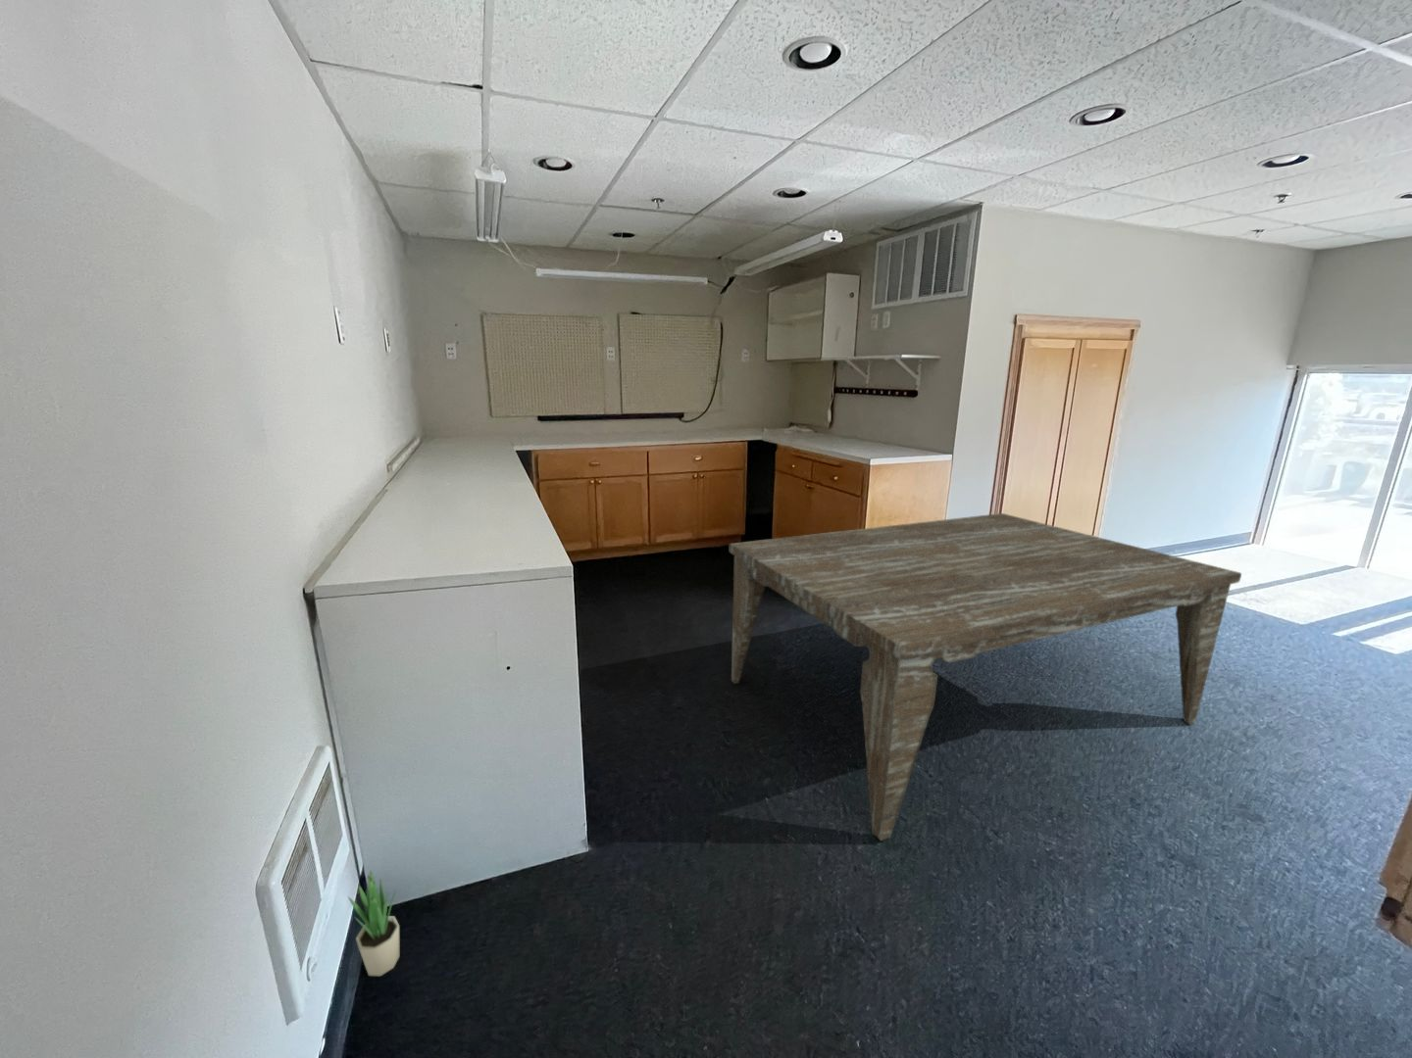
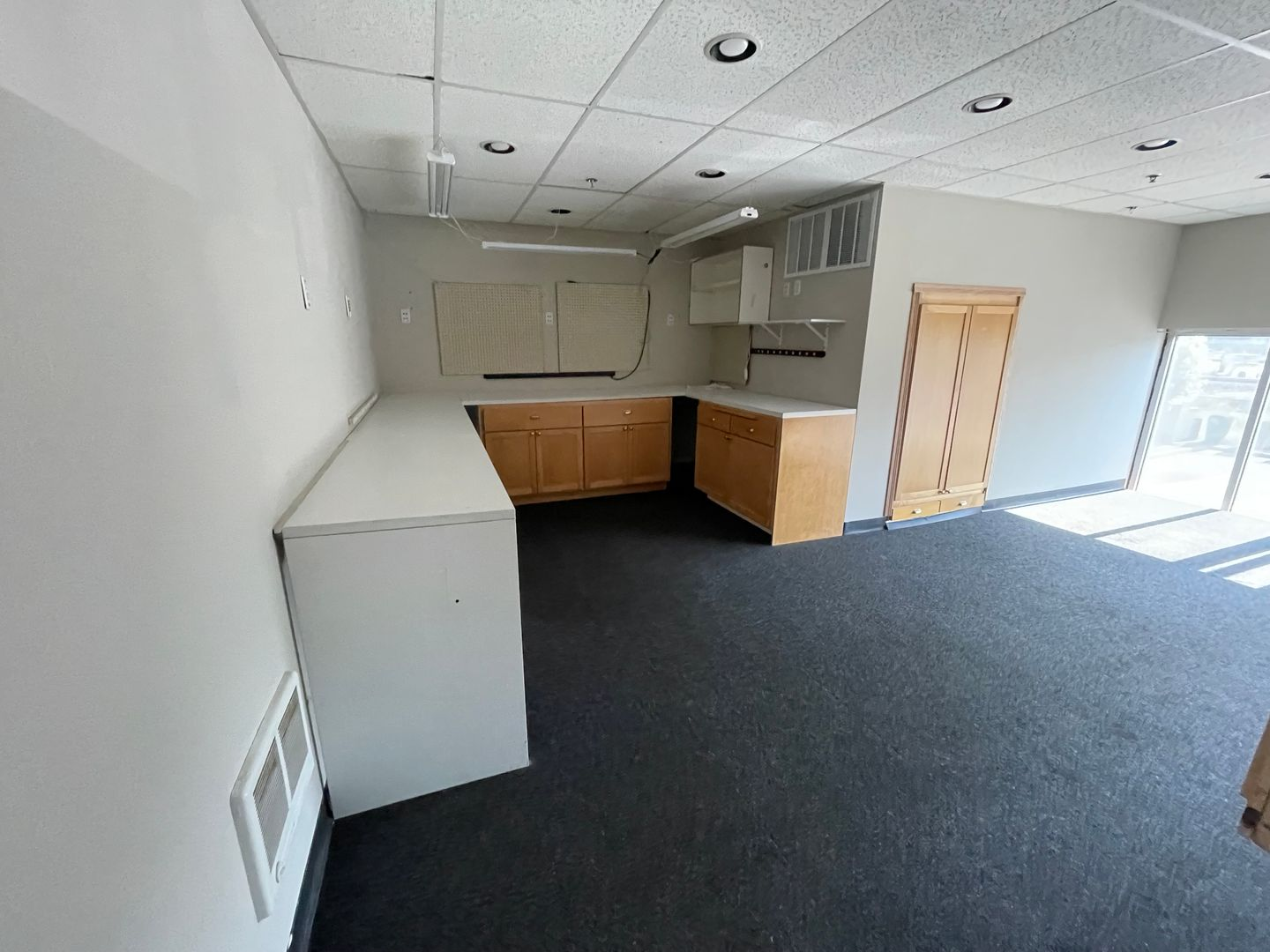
- potted plant [347,870,400,977]
- dining table [727,512,1242,841]
